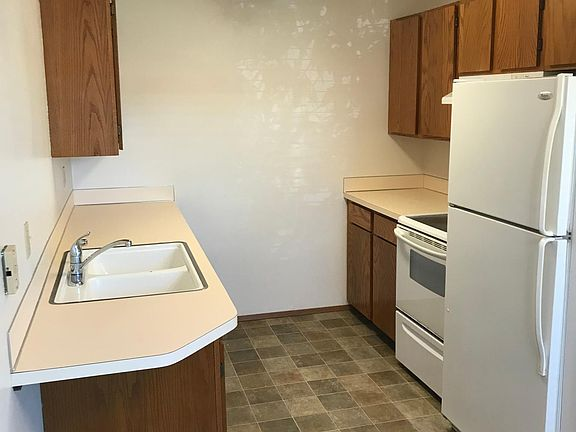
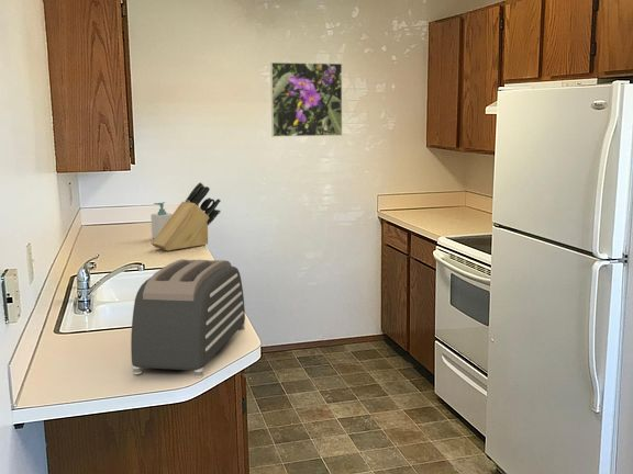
+ soap bottle [149,201,173,239]
+ knife block [151,181,222,251]
+ toaster [130,258,246,379]
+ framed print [269,61,343,138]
